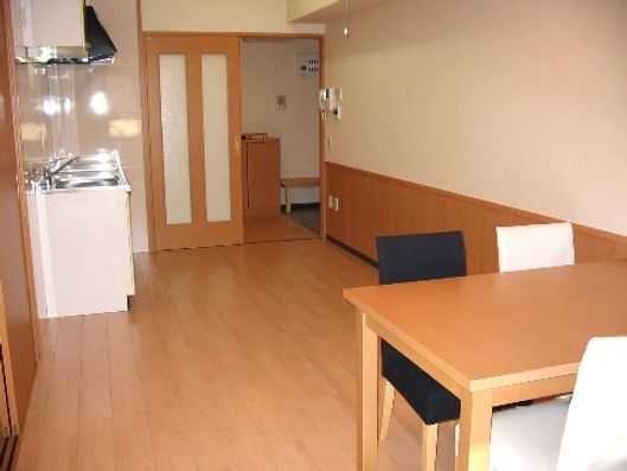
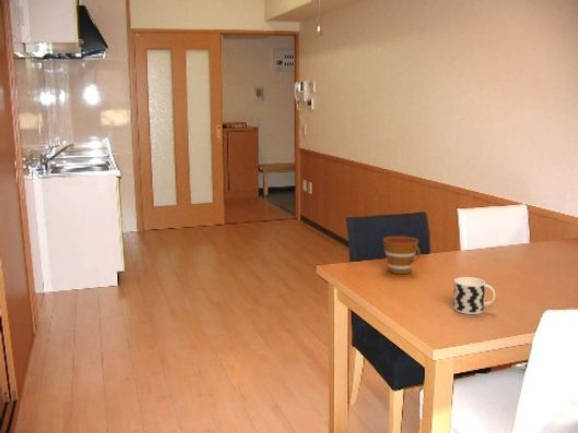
+ cup [382,236,421,275]
+ cup [452,276,496,315]
